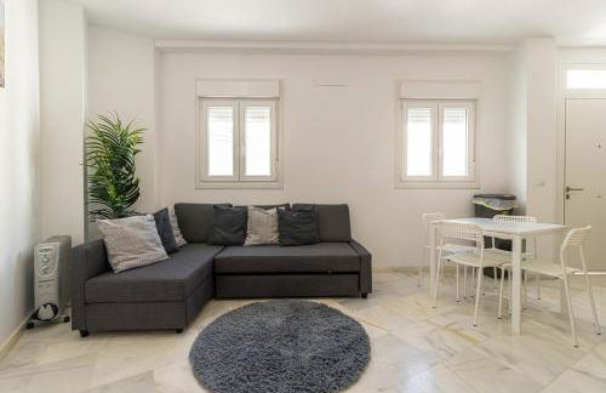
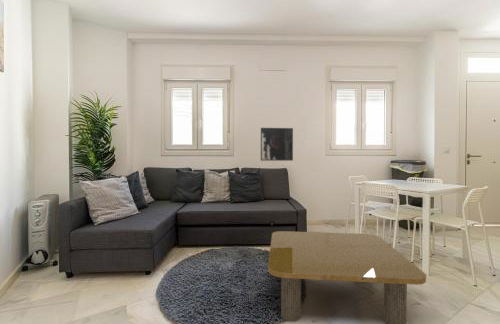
+ coffee table [267,230,427,324]
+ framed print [260,127,294,162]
